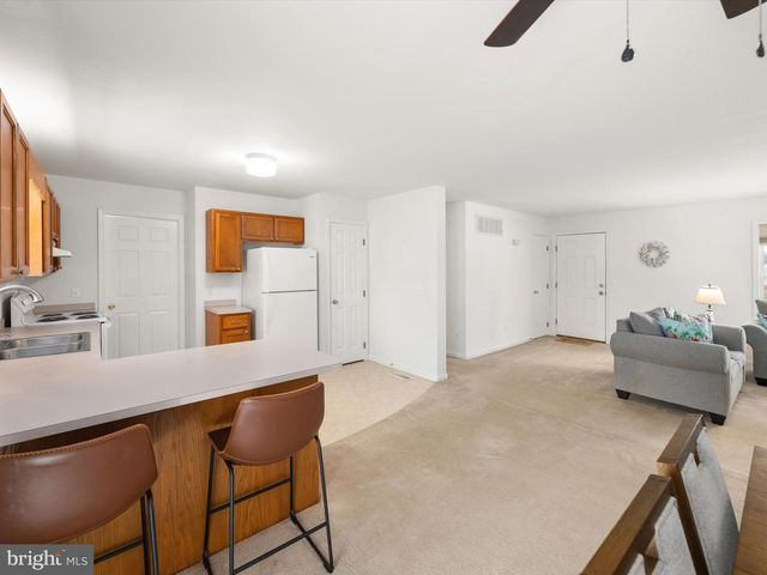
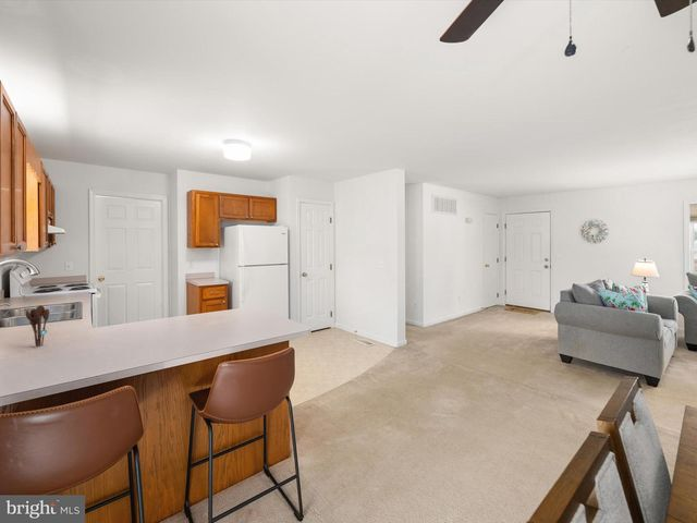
+ utensil holder [25,304,50,348]
